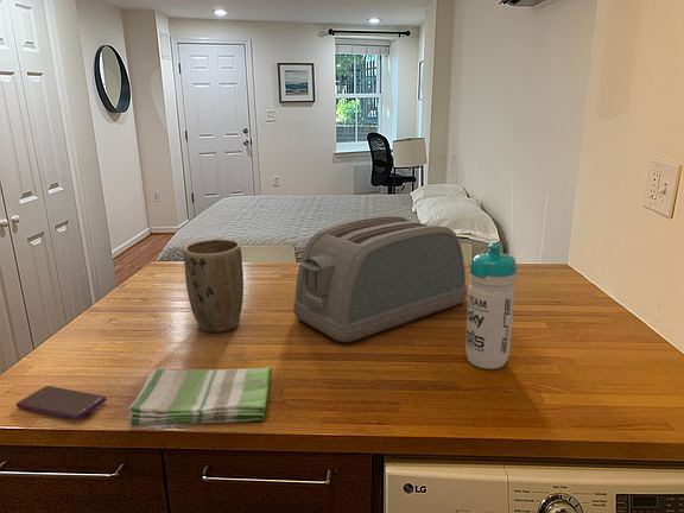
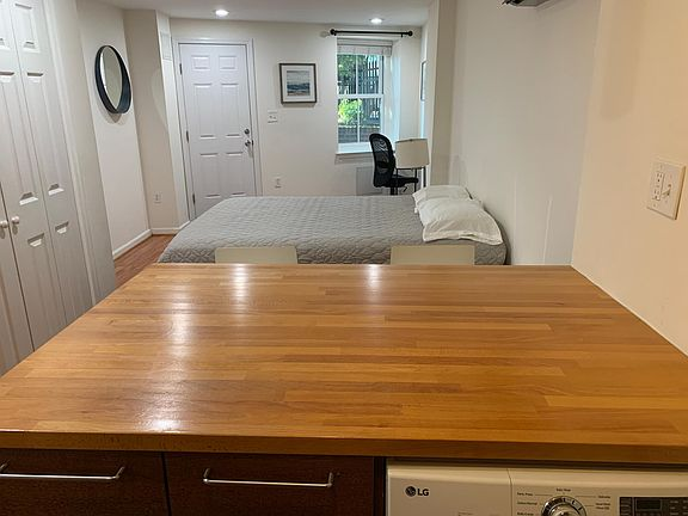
- smartphone [15,385,107,420]
- dish towel [127,367,272,428]
- plant pot [183,239,245,334]
- toaster [292,214,468,343]
- water bottle [464,242,518,370]
